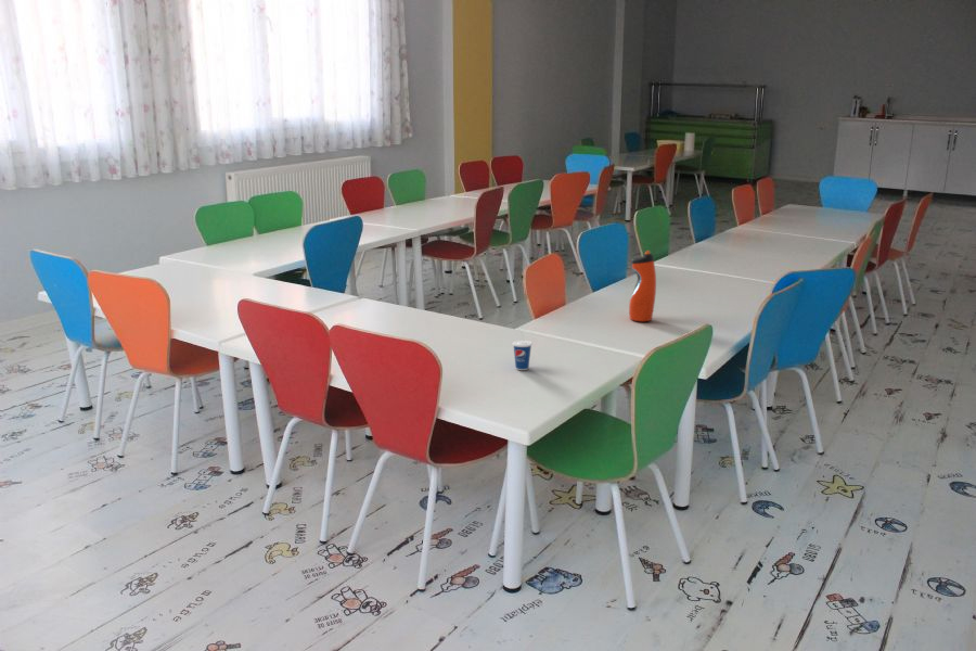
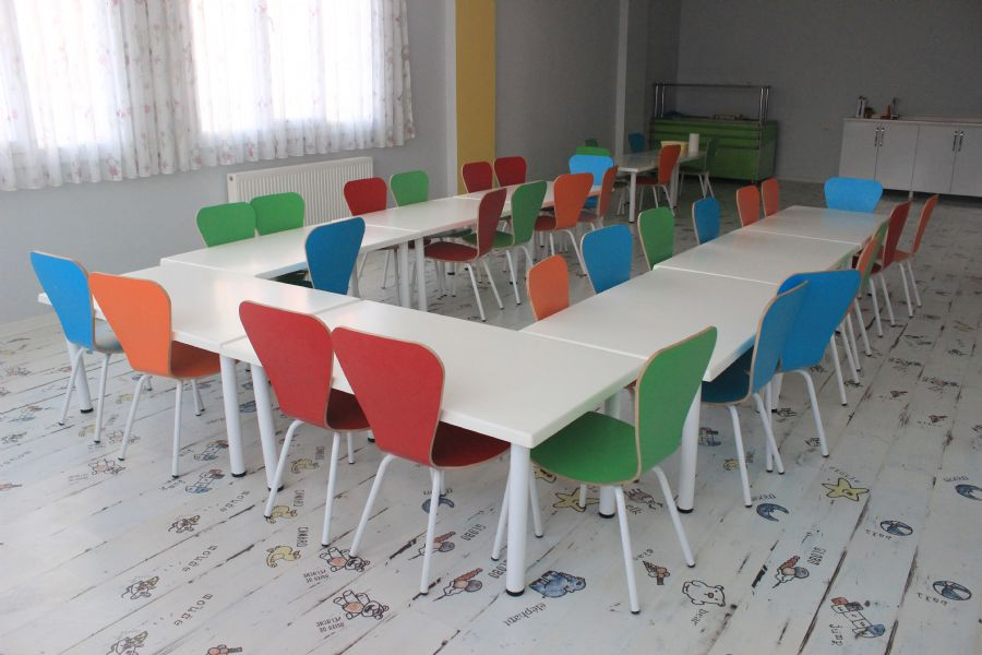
- cup [512,328,534,371]
- water bottle [628,250,657,322]
